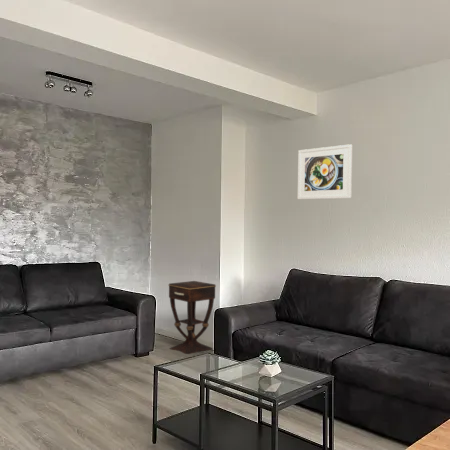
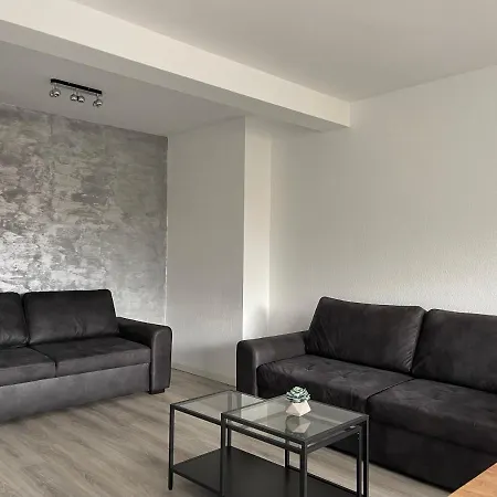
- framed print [297,143,353,200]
- side table [168,280,217,355]
